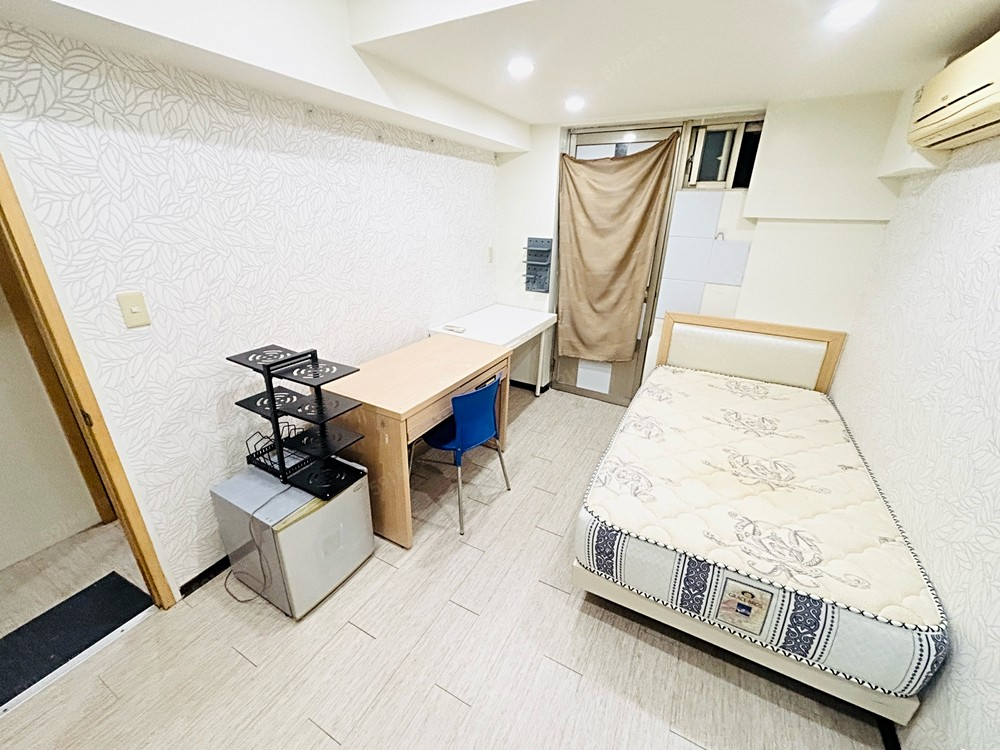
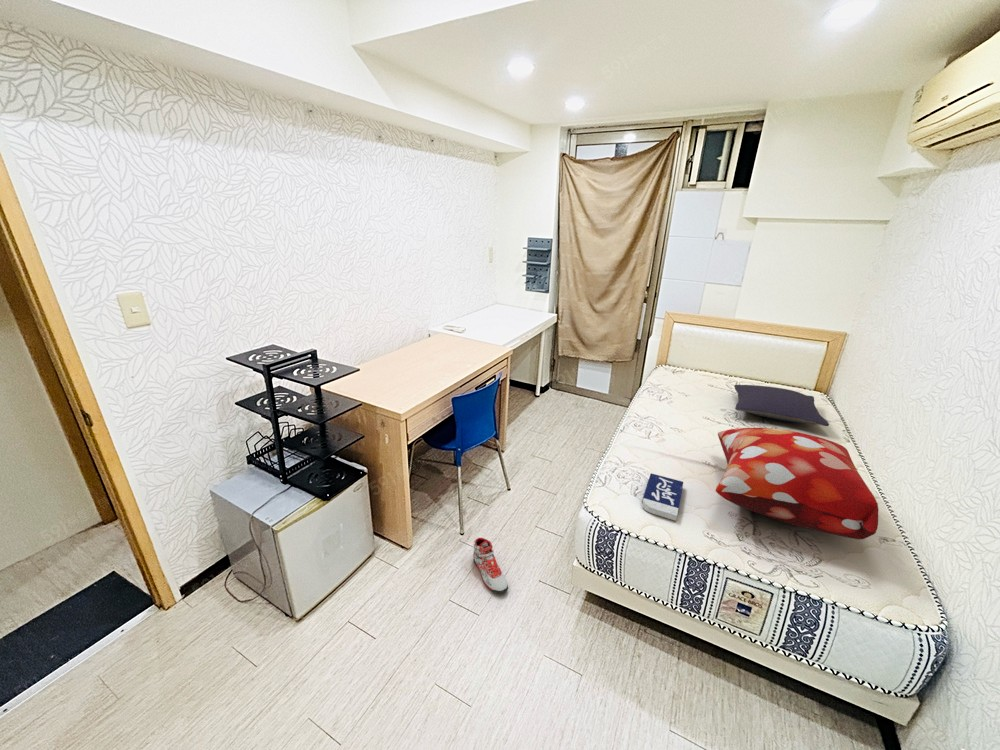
+ pillow [733,384,830,427]
+ book [641,472,684,522]
+ decorative pillow [714,427,880,540]
+ sneaker [472,537,509,595]
